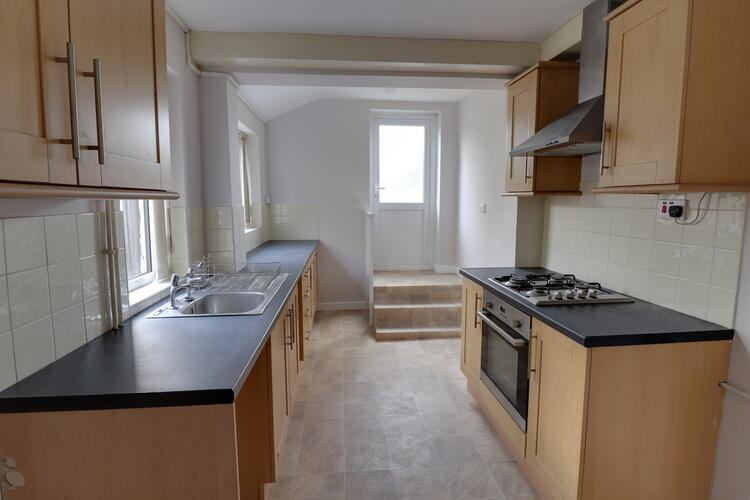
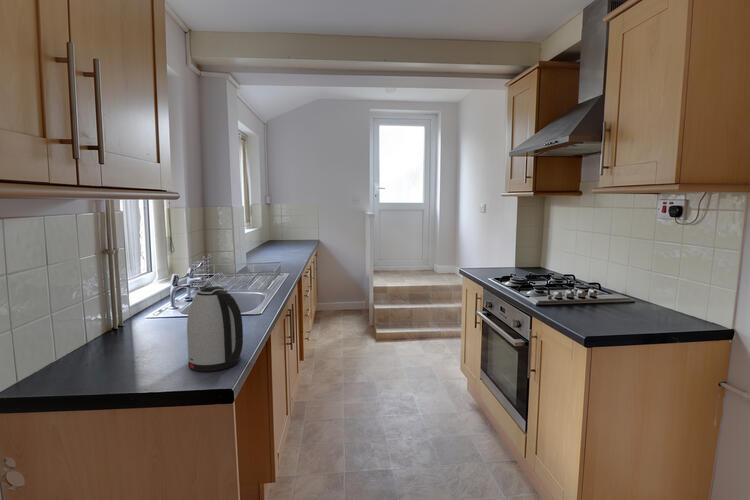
+ kettle [186,285,244,373]
